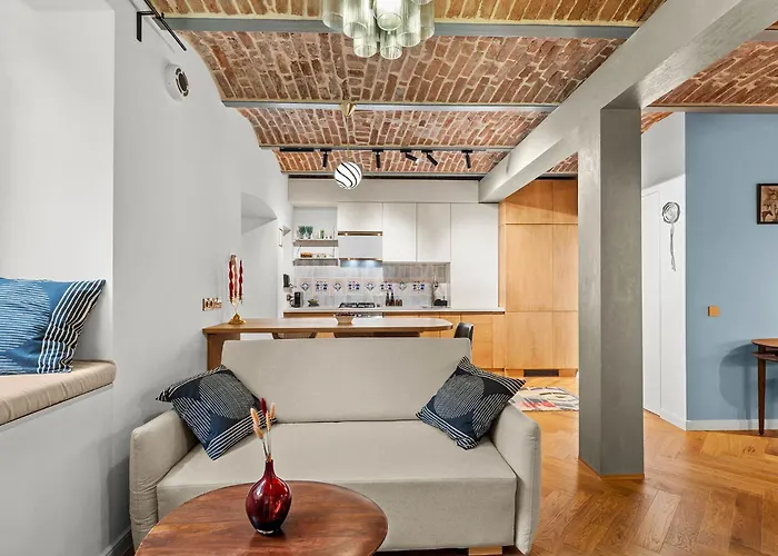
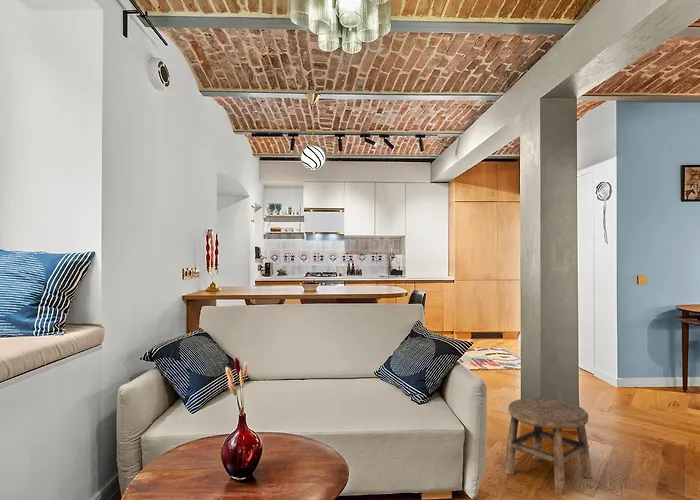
+ stool [503,397,593,496]
